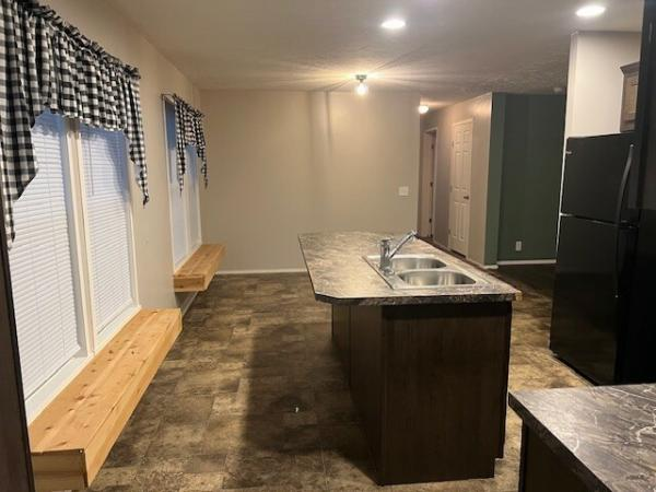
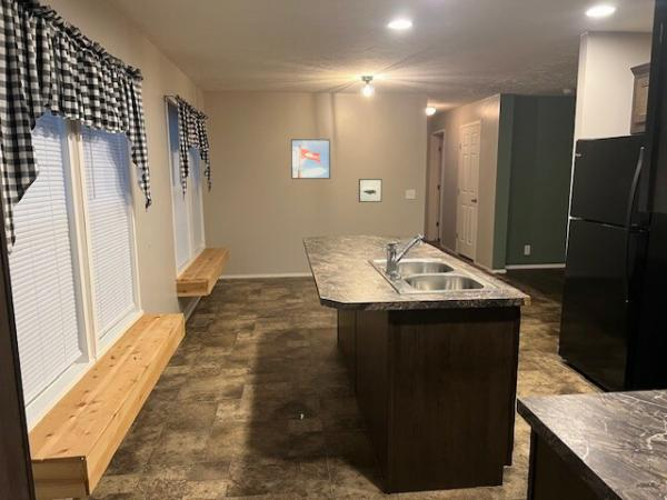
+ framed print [290,138,331,180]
+ wall art [358,178,382,203]
